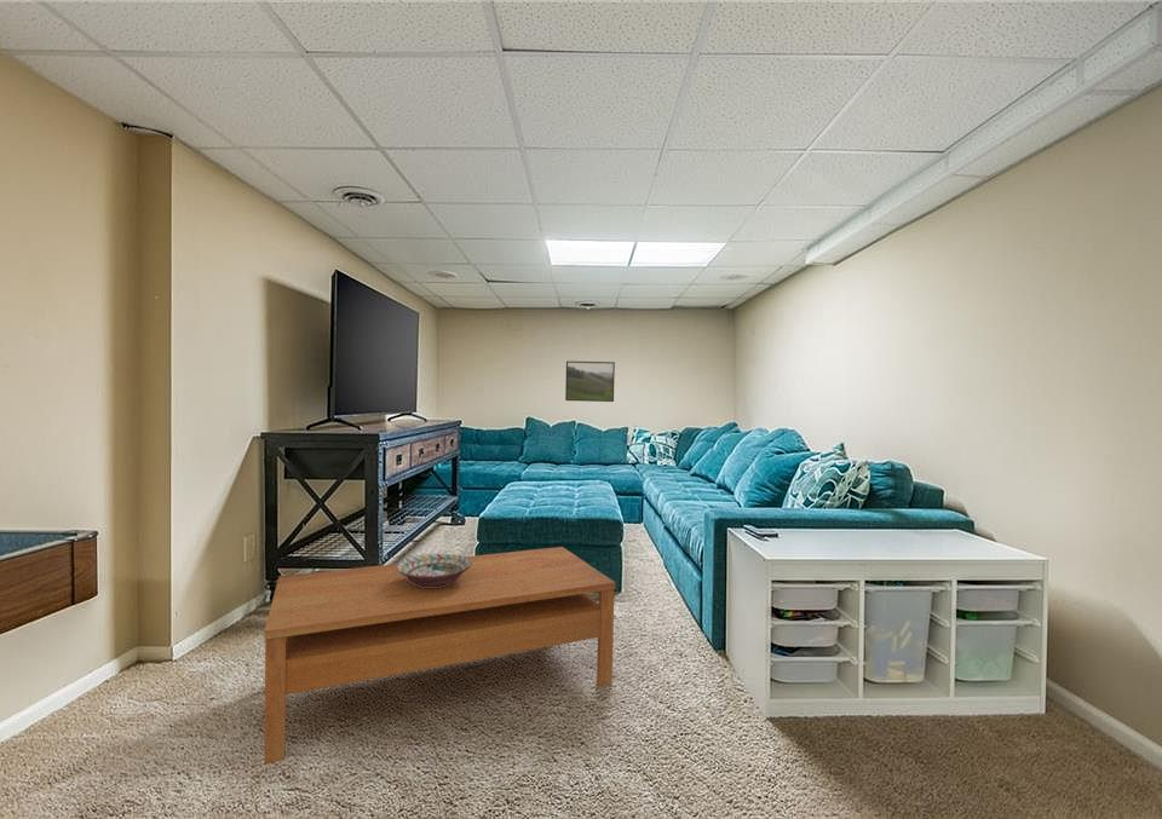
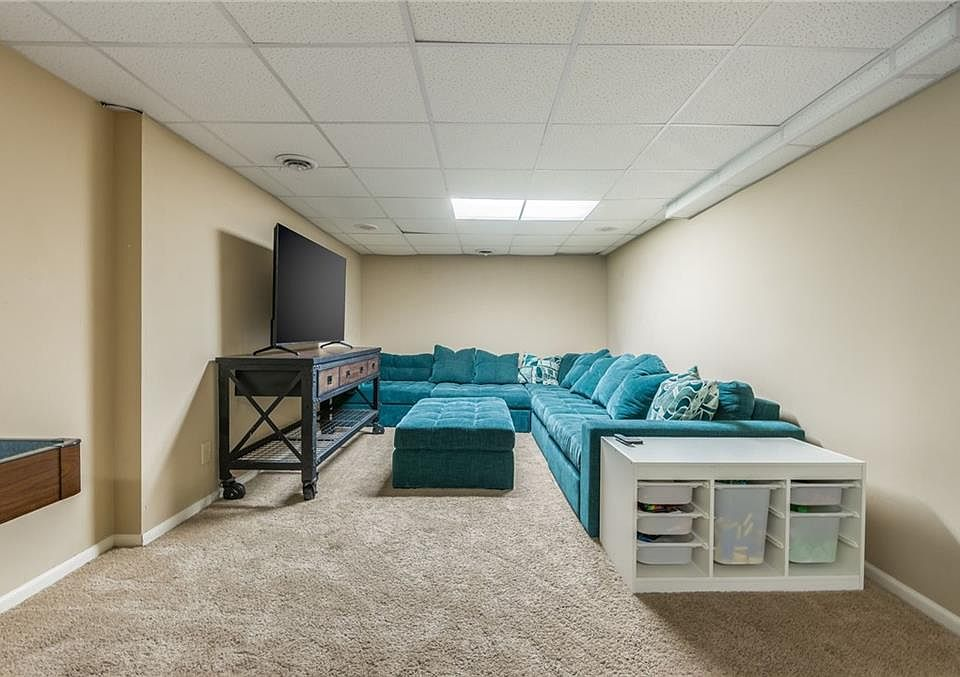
- decorative bowl [396,553,472,588]
- coffee table [263,546,616,766]
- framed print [564,361,616,403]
